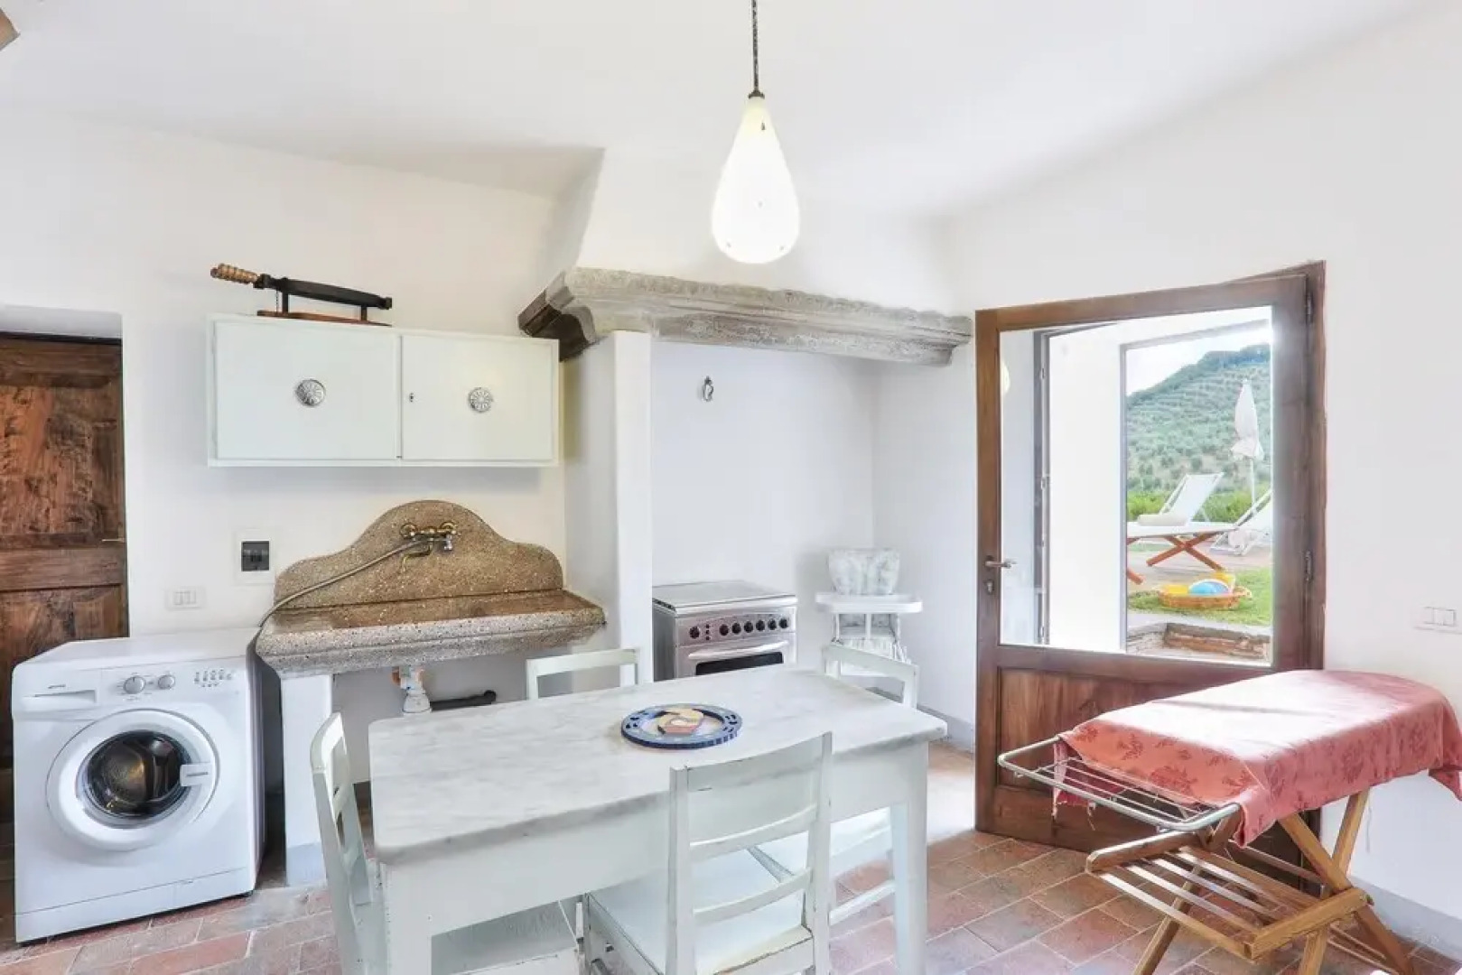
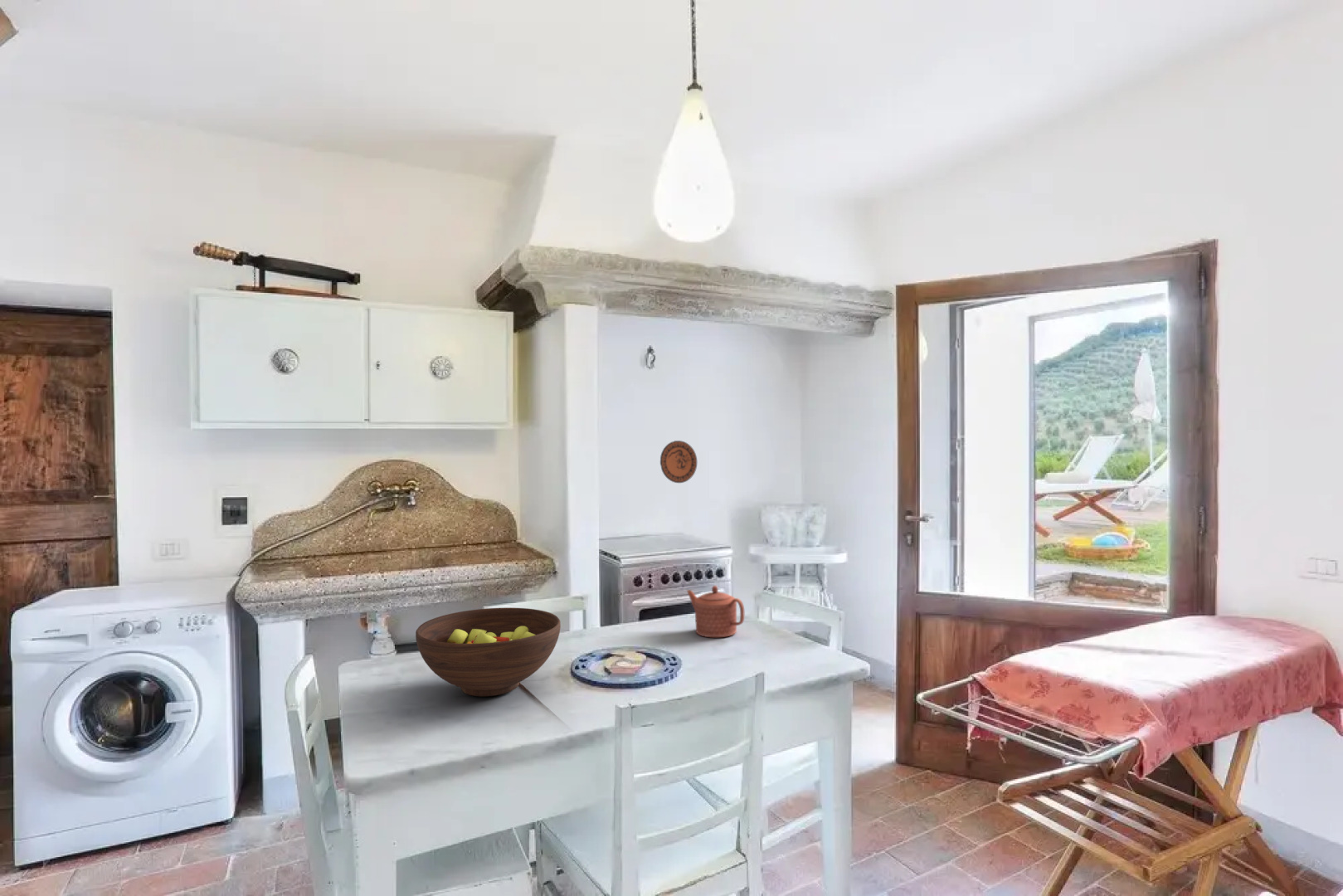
+ fruit bowl [415,607,562,697]
+ decorative plate [659,440,698,484]
+ teapot [686,585,745,638]
